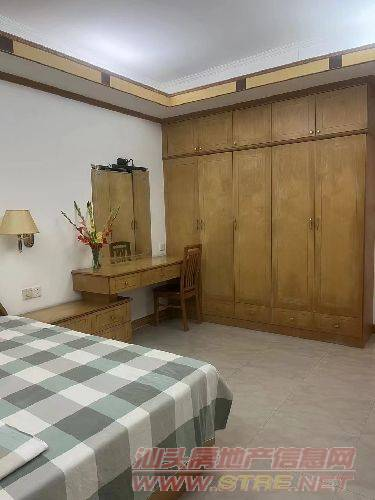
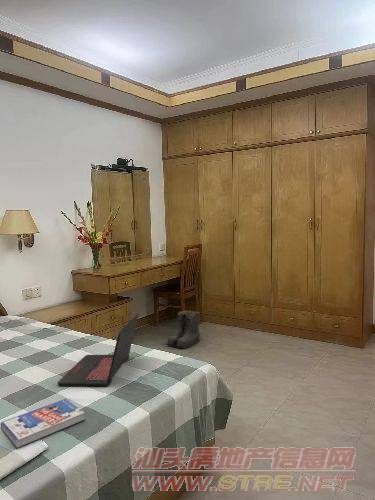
+ laptop [57,312,140,387]
+ book [0,398,86,450]
+ boots [166,310,201,349]
